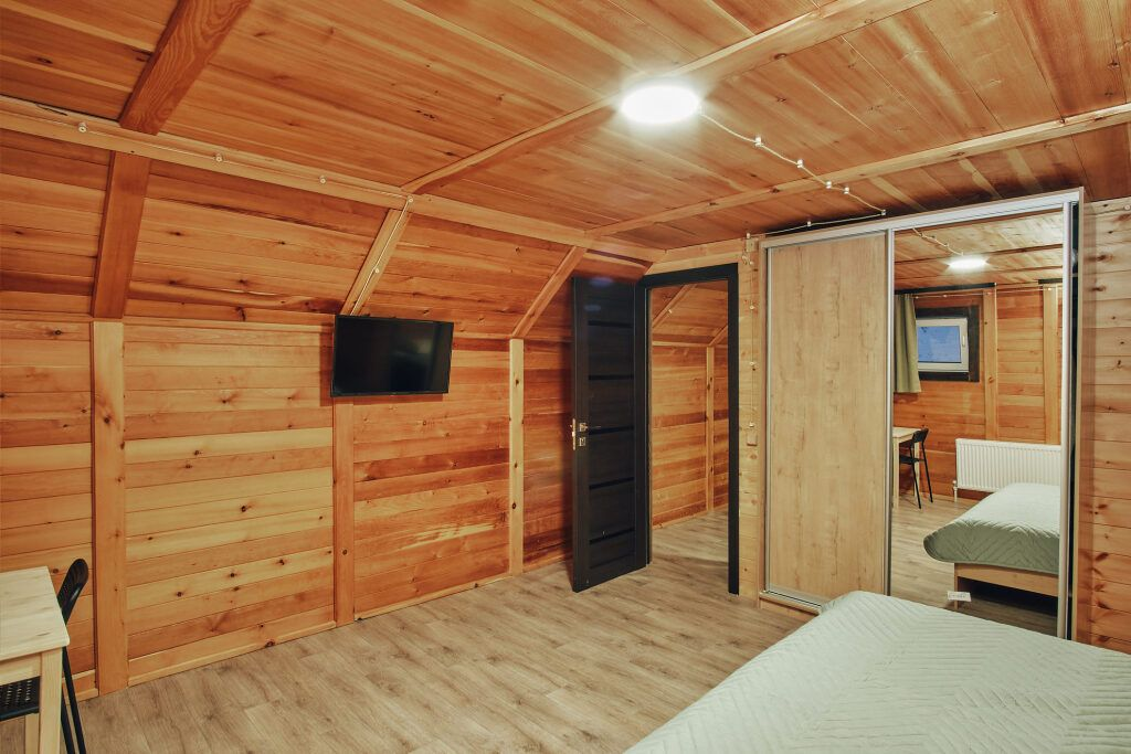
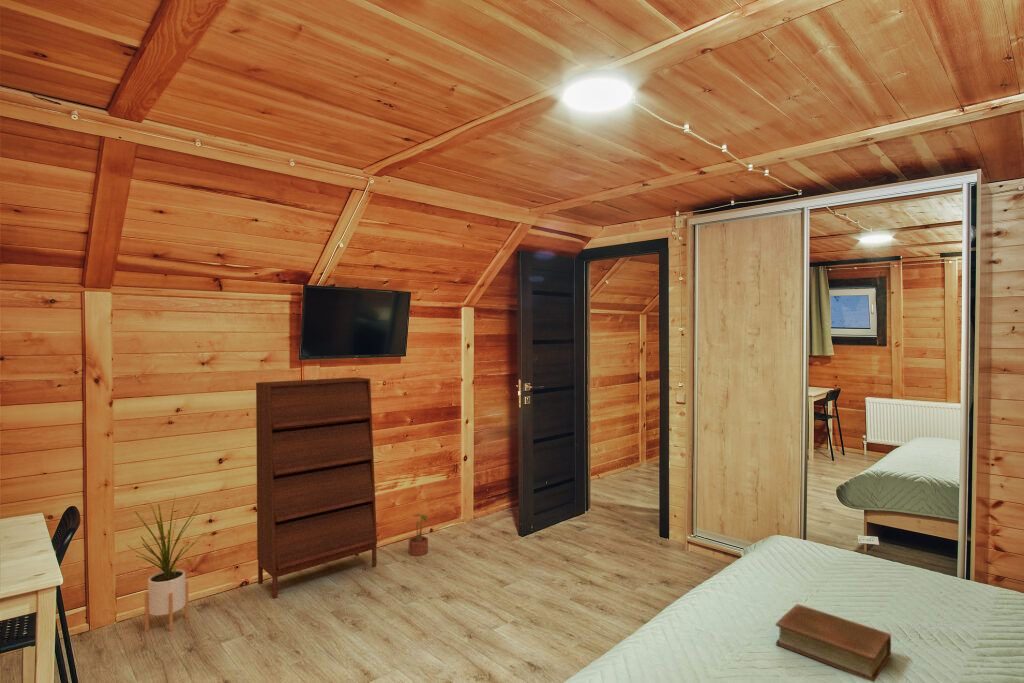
+ potted plant [408,513,429,557]
+ book [775,603,892,683]
+ house plant [126,493,206,632]
+ shoe cabinet [255,376,378,599]
